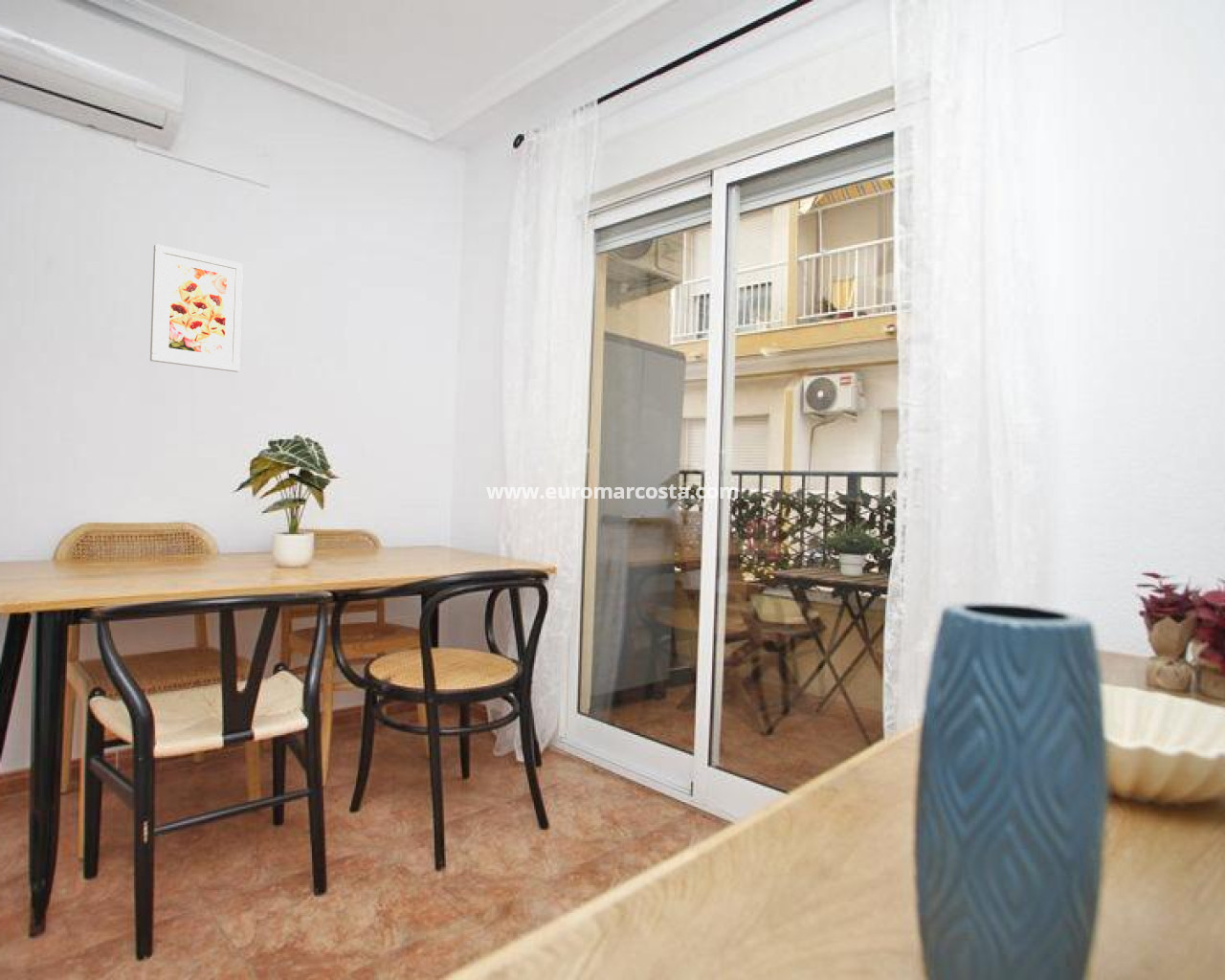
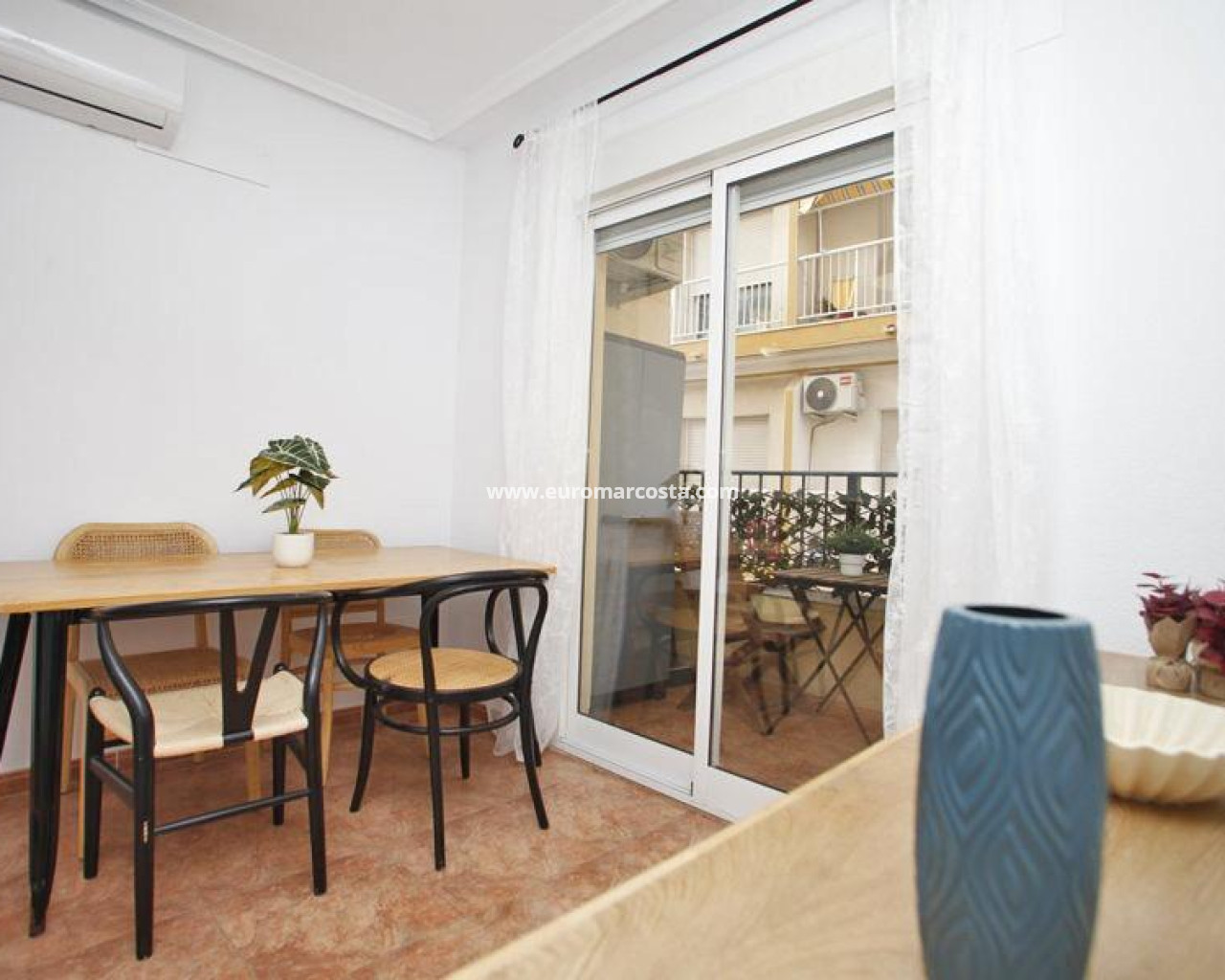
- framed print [149,243,244,373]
